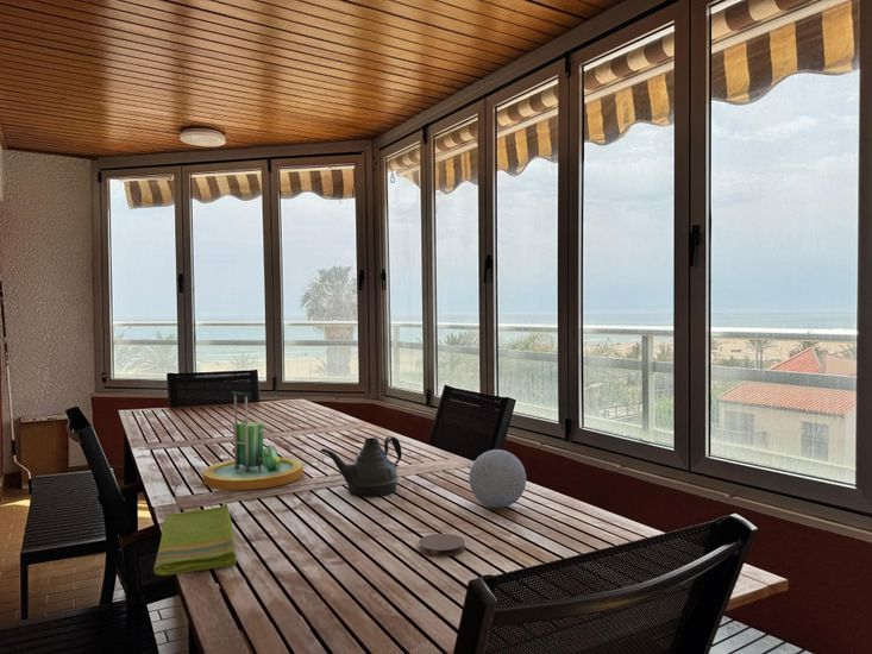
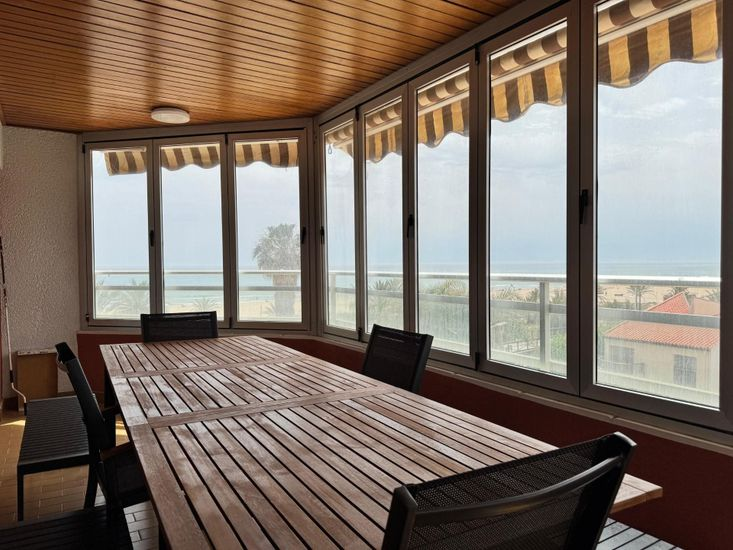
- decorative ball [468,448,527,509]
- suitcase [202,390,305,491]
- dish towel [152,503,238,577]
- teapot [320,435,403,497]
- coaster [418,533,466,558]
